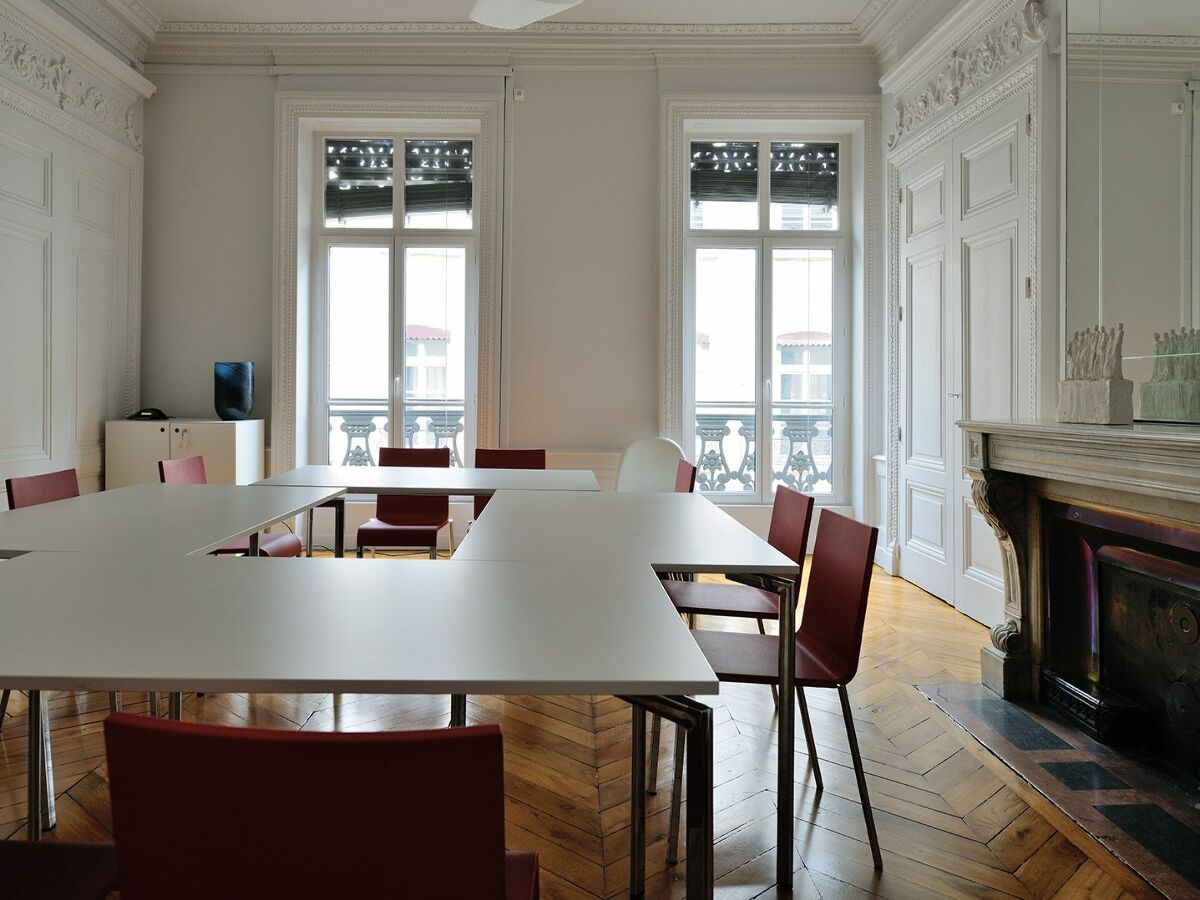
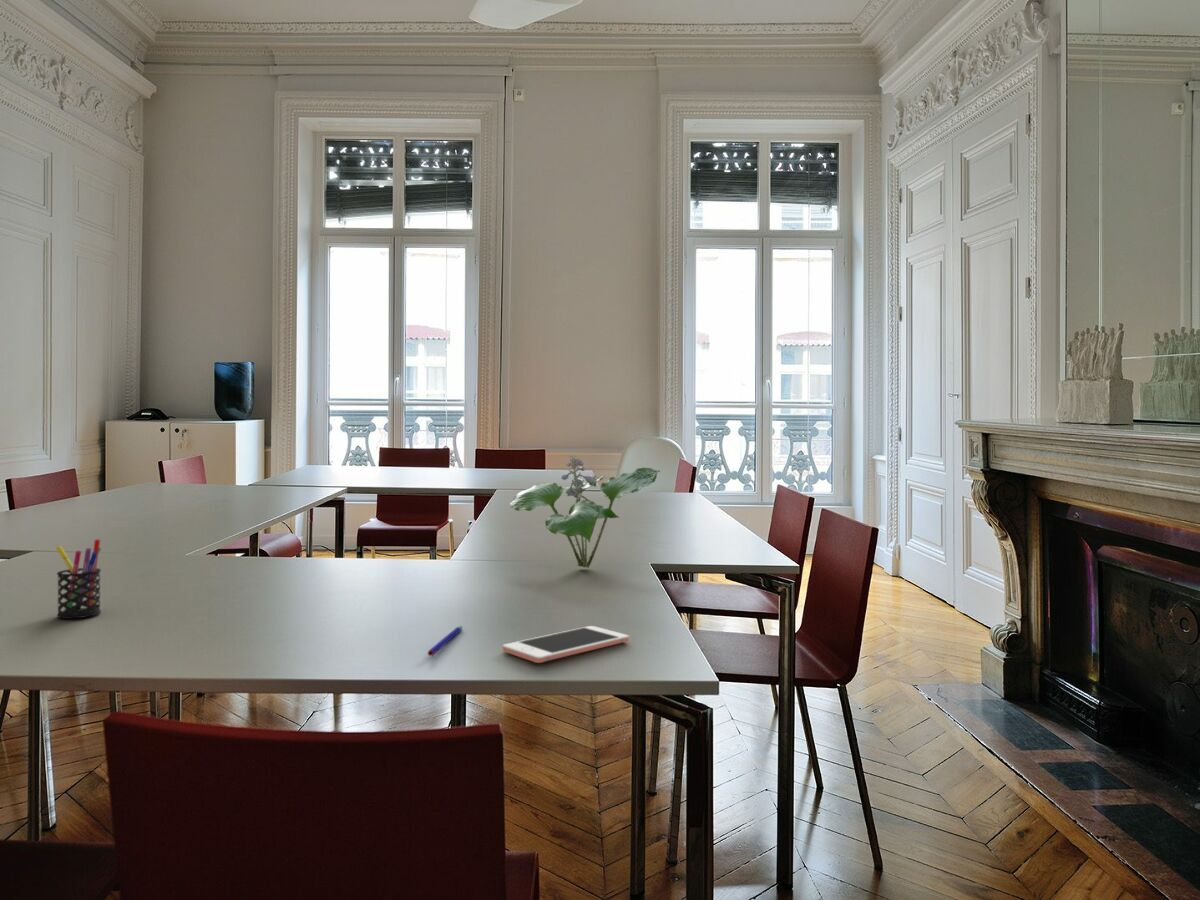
+ cell phone [502,625,630,664]
+ pen holder [55,538,102,619]
+ pen [427,625,464,657]
+ plant [509,455,661,569]
